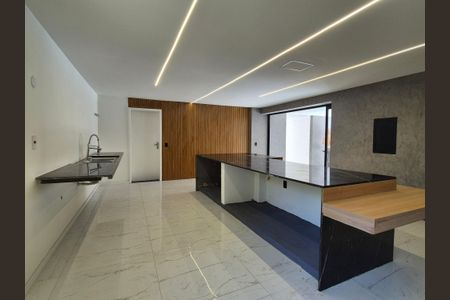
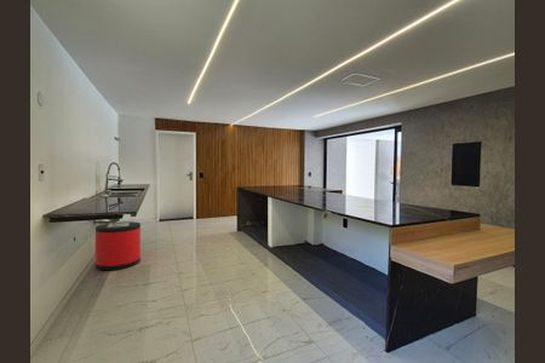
+ trash can [94,220,142,271]
